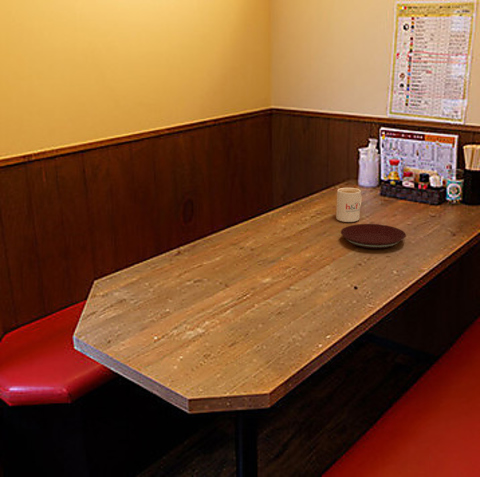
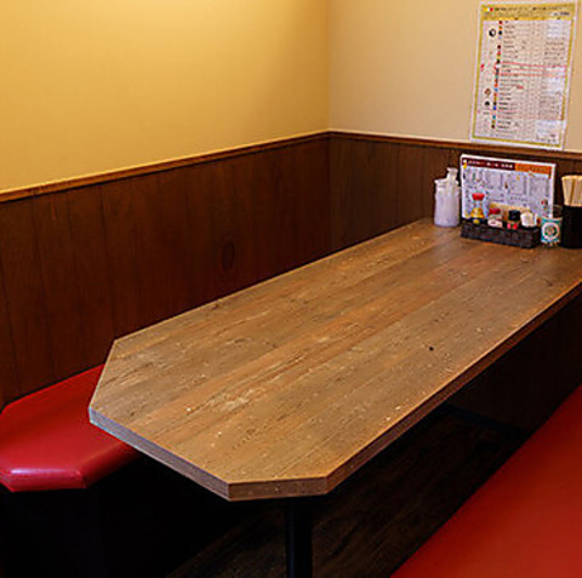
- mug [335,187,363,223]
- plate [340,223,407,250]
